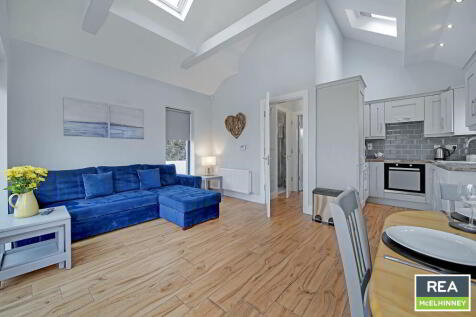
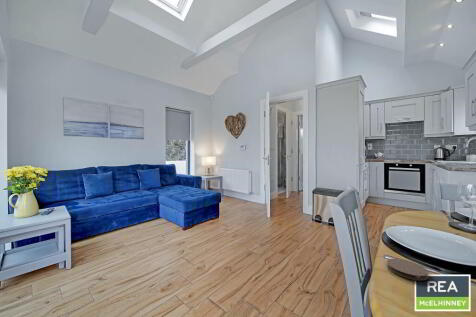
+ coaster [386,257,429,281]
